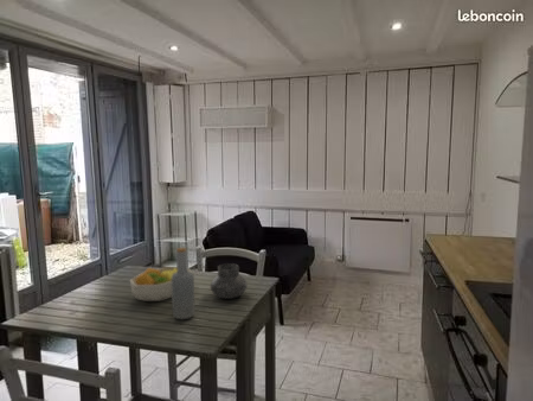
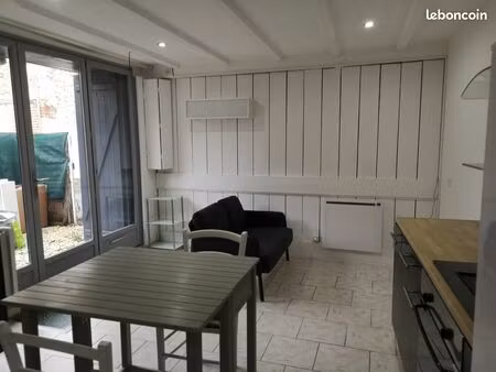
- vase [210,262,249,300]
- fruit bowl [129,266,193,303]
- bottle [171,247,197,320]
